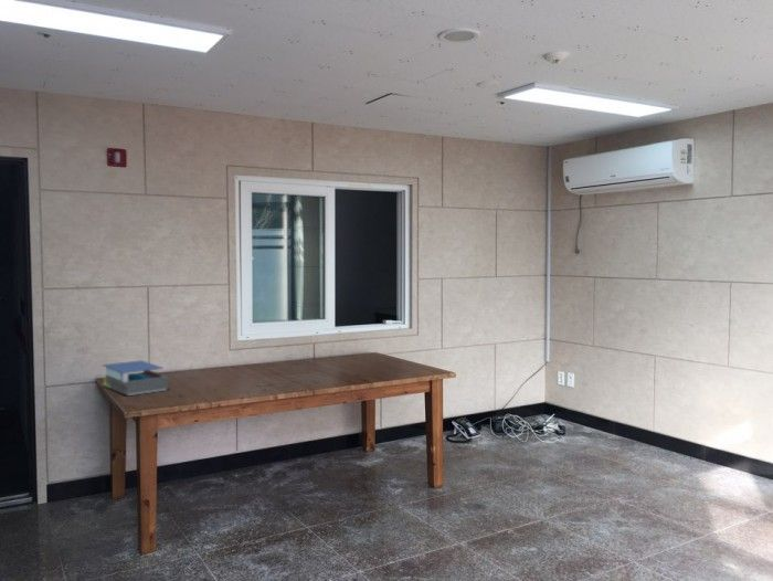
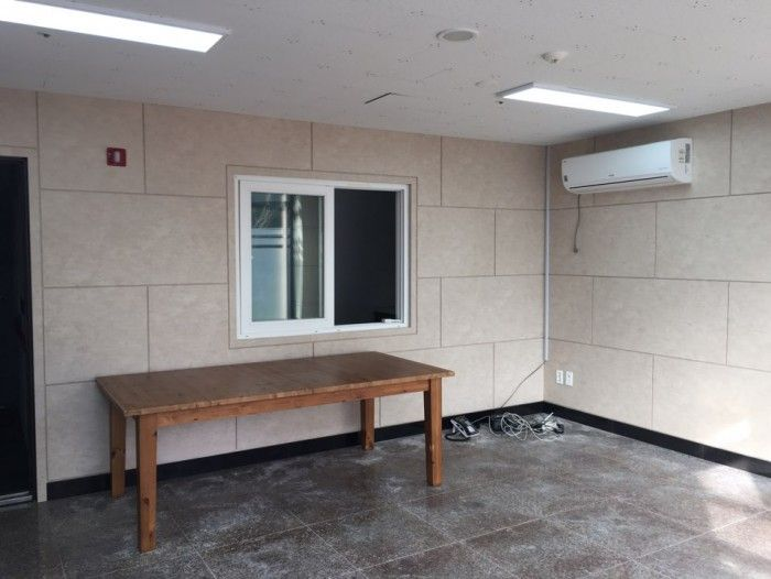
- binder [102,359,169,397]
